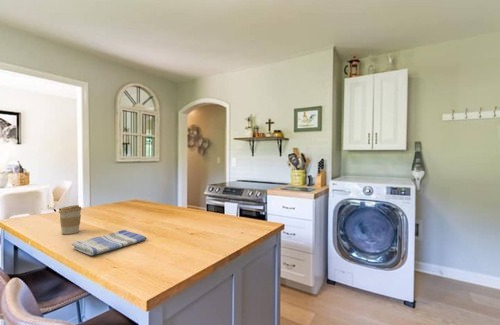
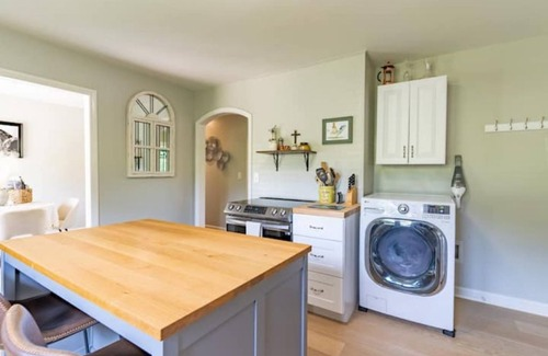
- coffee cup [58,204,82,235]
- dish towel [71,229,147,256]
